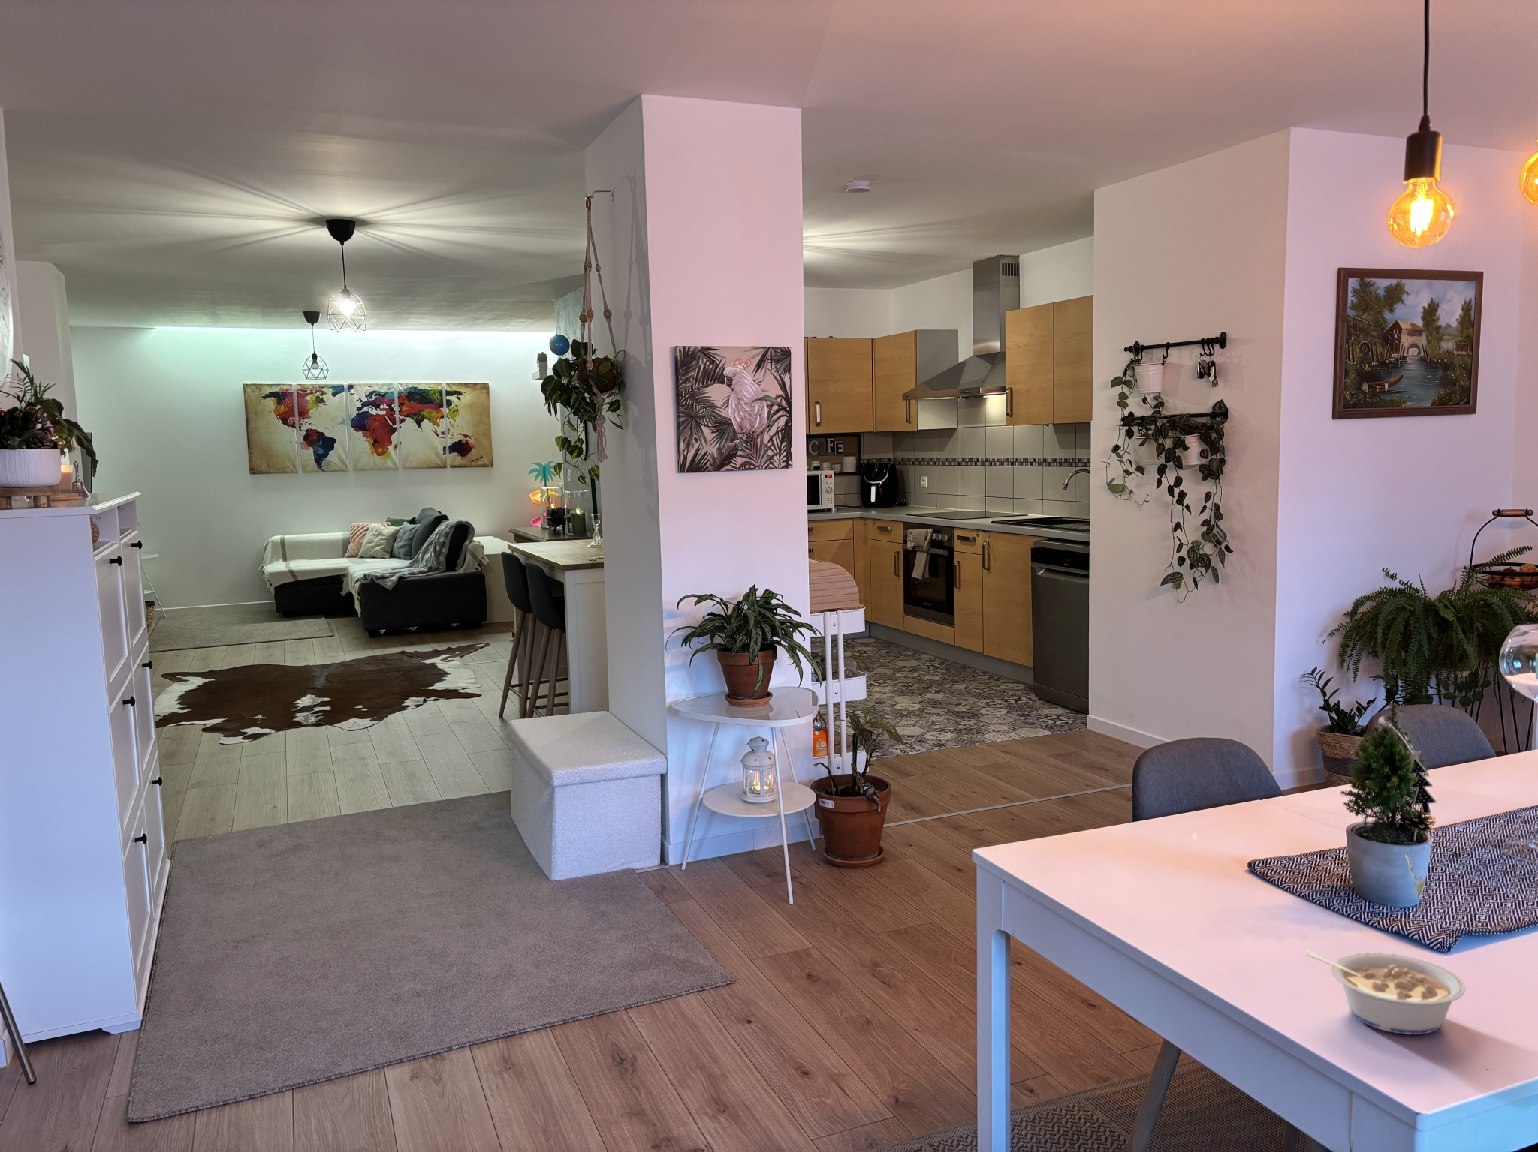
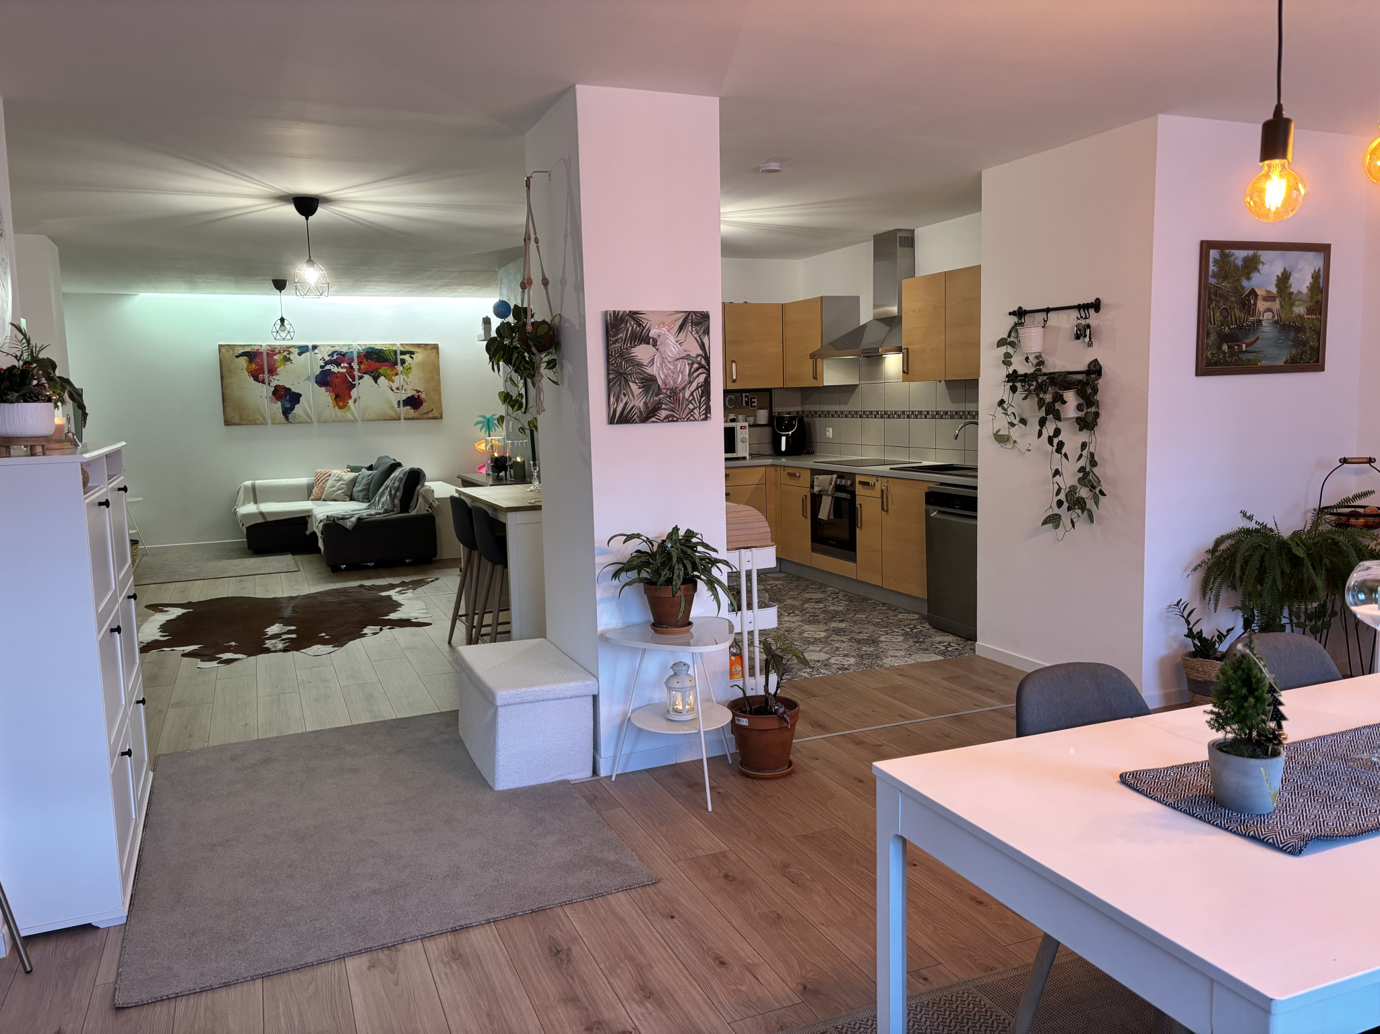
- legume [1305,949,1467,1035]
